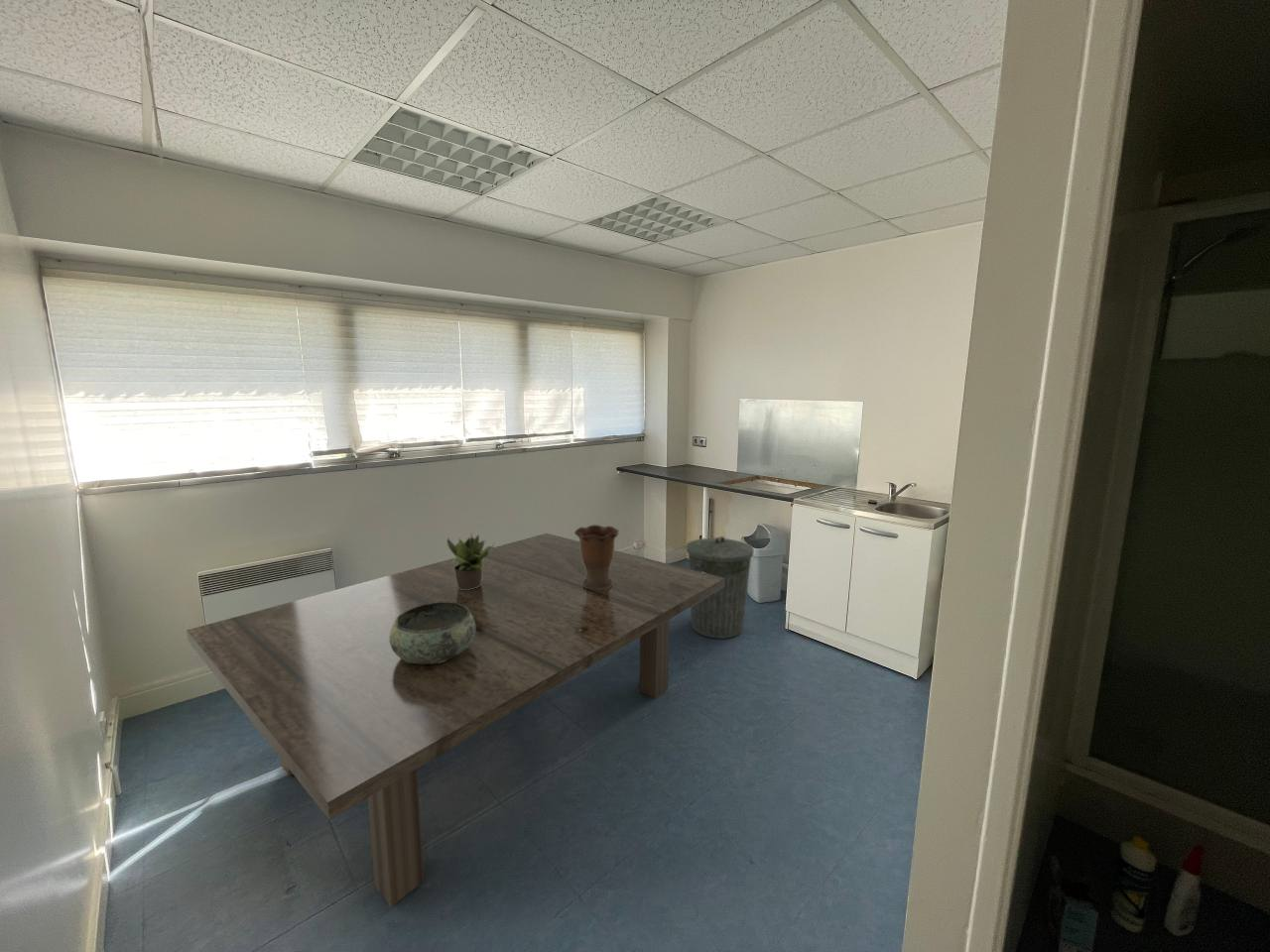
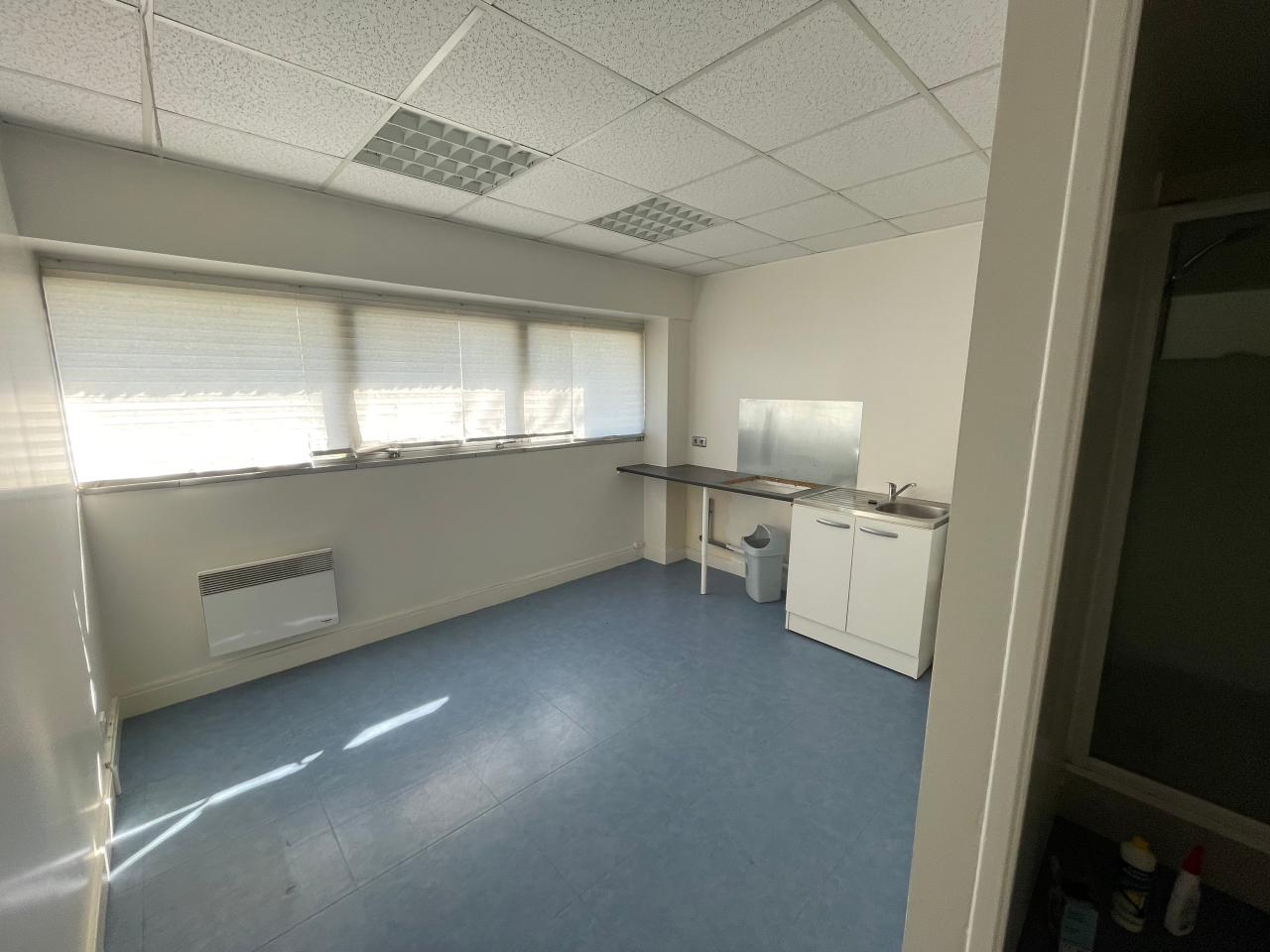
- potted plant [446,534,495,590]
- trash can [686,535,755,640]
- dining table [186,533,724,907]
- vase [573,524,620,590]
- bowl [389,602,475,664]
